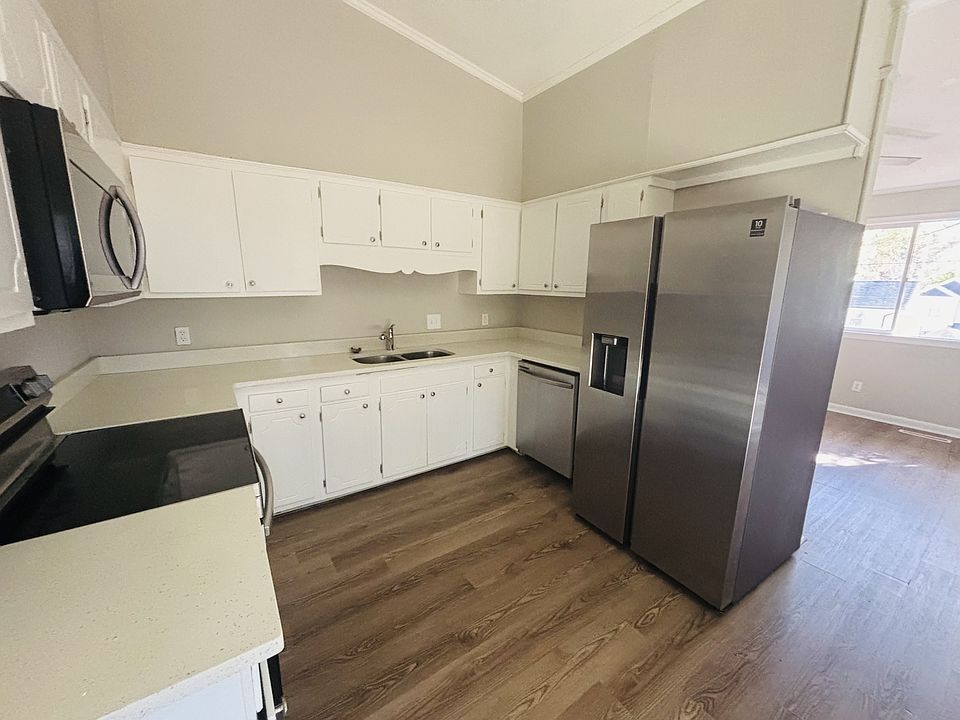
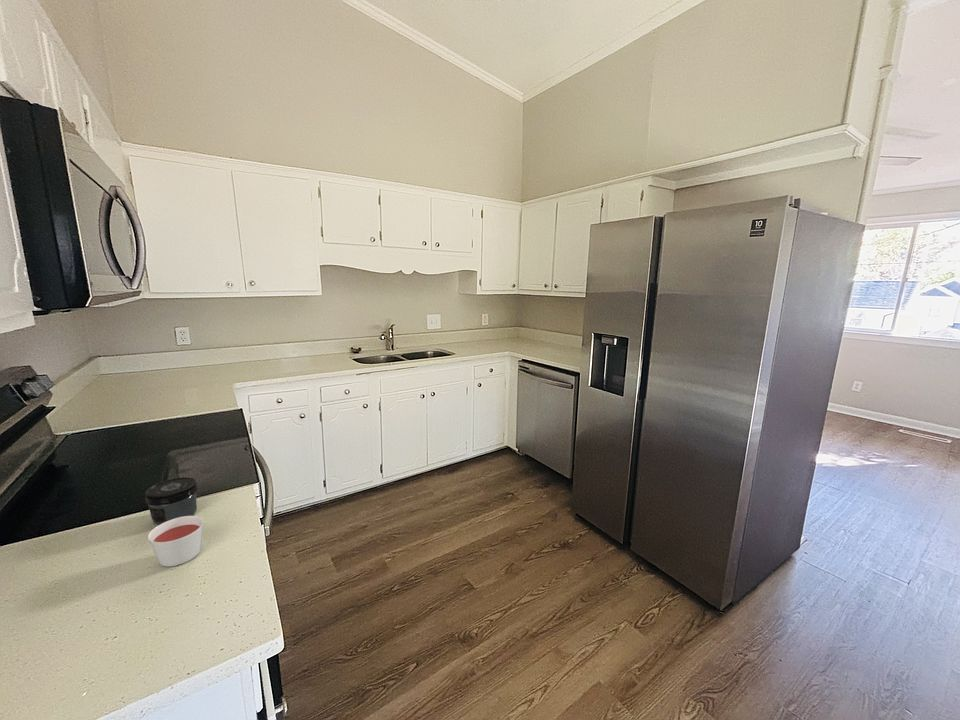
+ jar [144,476,199,526]
+ candle [147,515,204,567]
